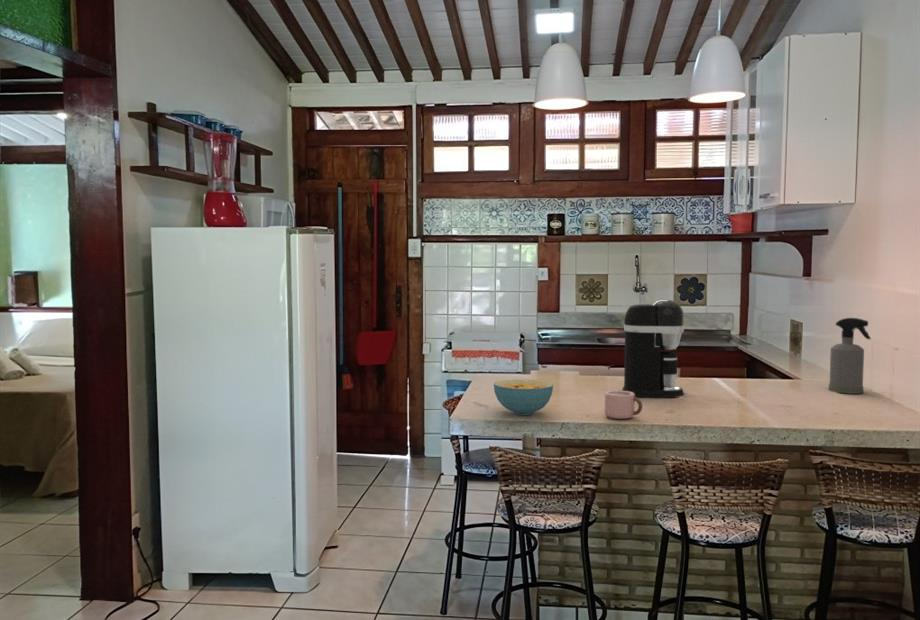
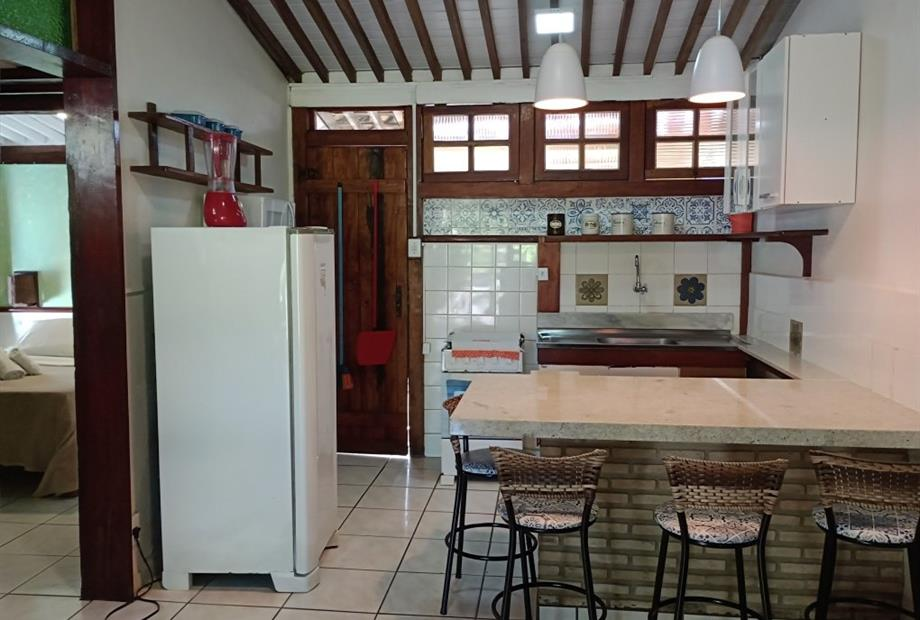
- spray bottle [828,317,872,395]
- coffee maker [621,299,685,398]
- cereal bowl [493,378,554,416]
- mug [604,390,643,420]
